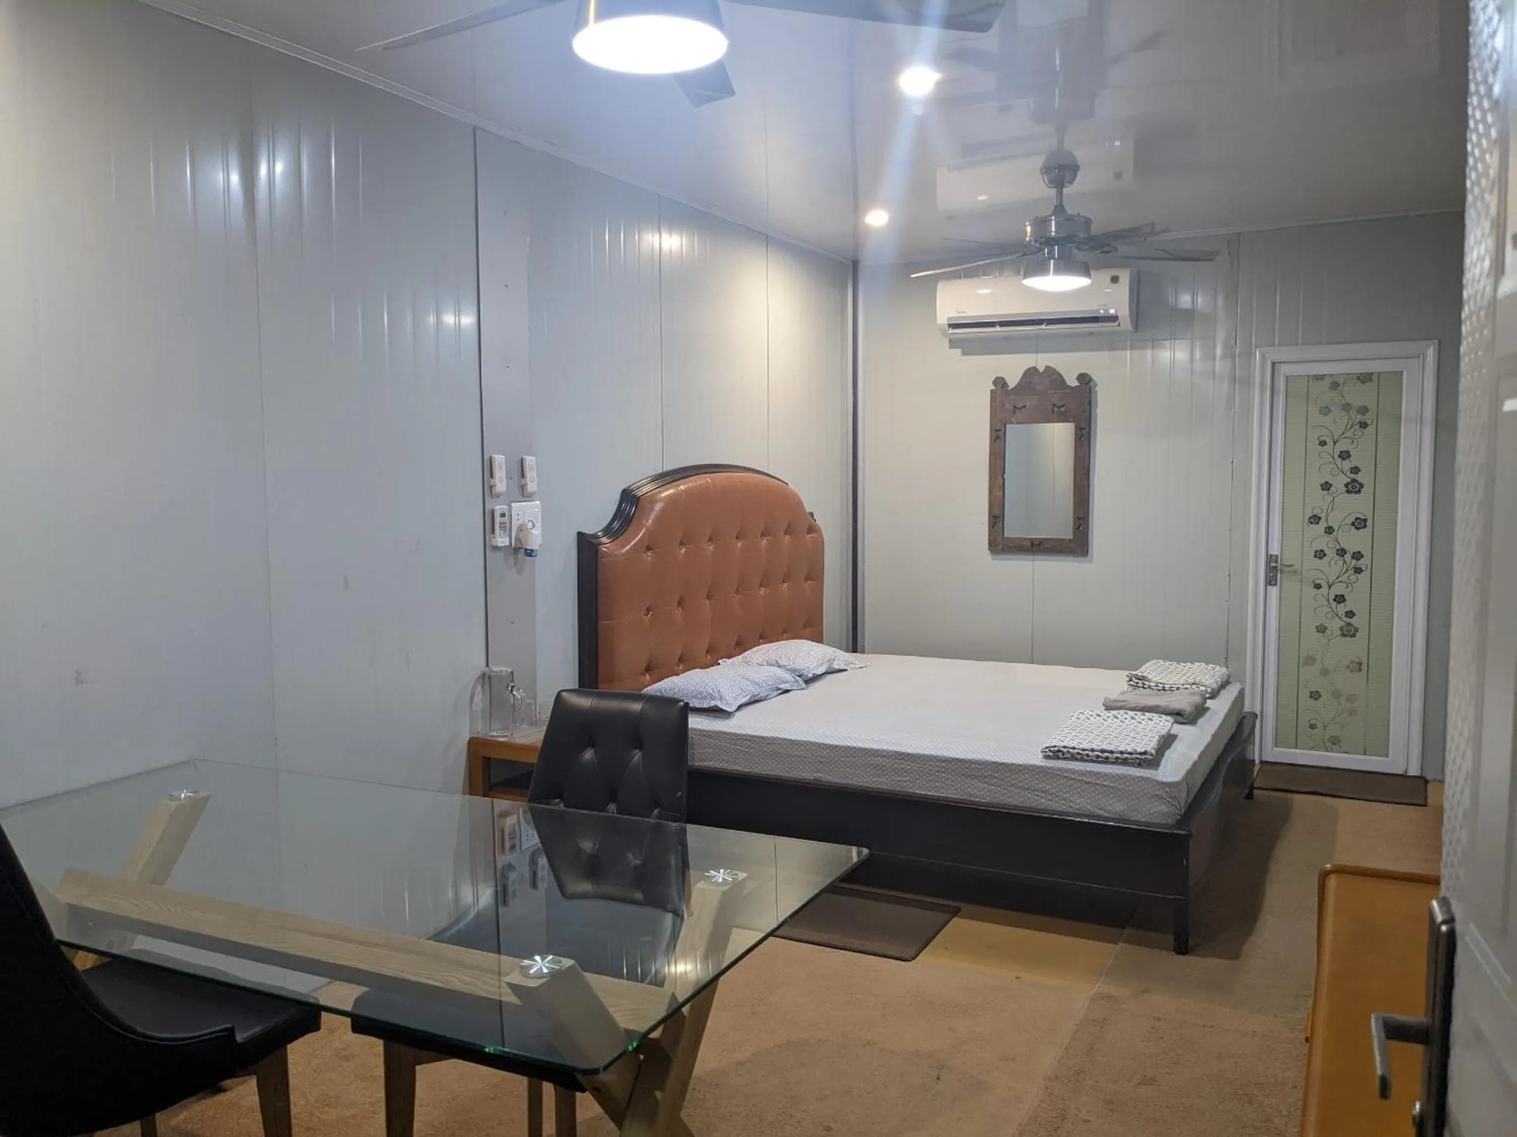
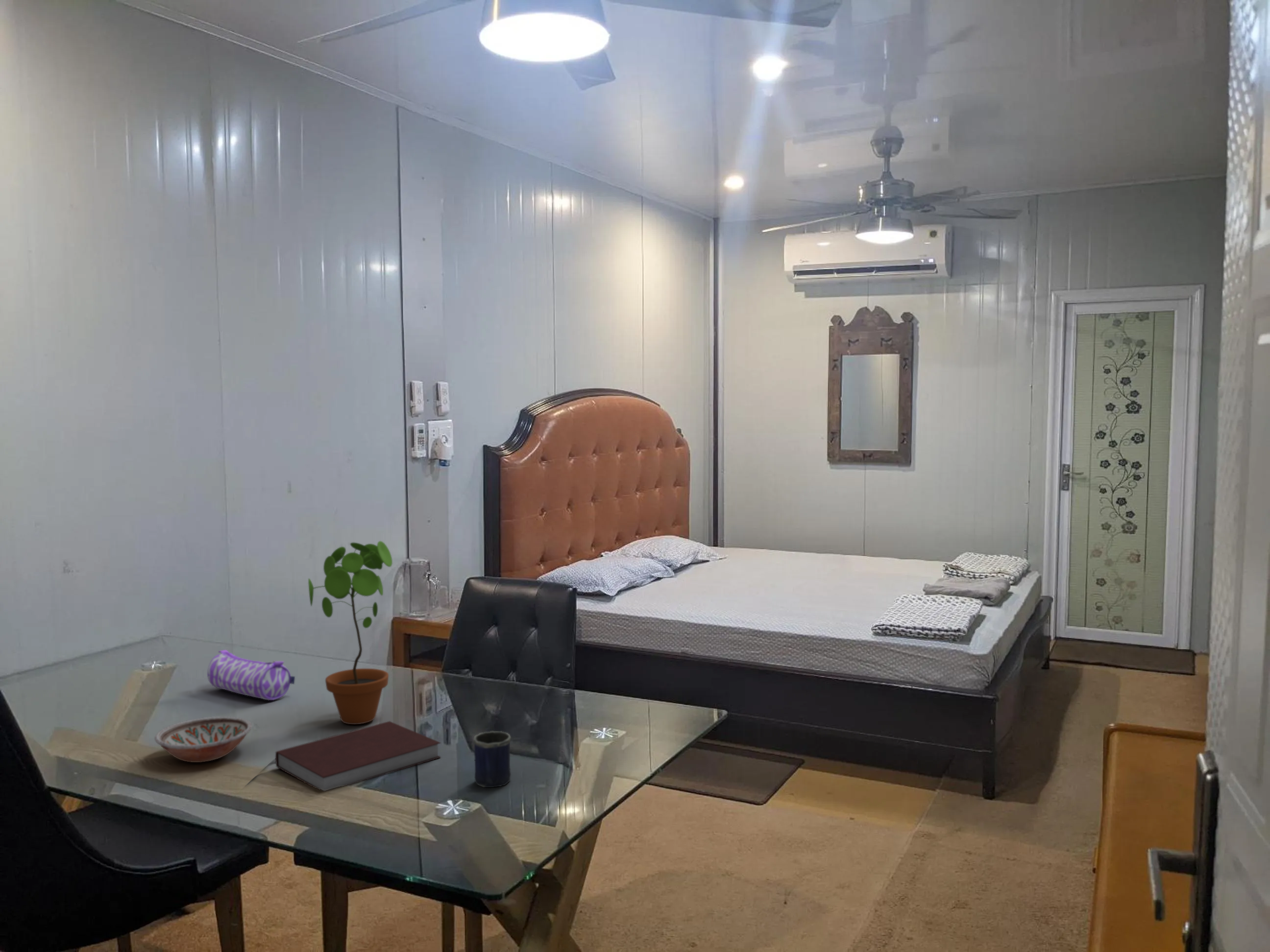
+ mug [473,731,512,788]
+ notebook [275,721,441,791]
+ pencil case [207,649,295,701]
+ potted plant [308,541,393,725]
+ bowl [154,716,252,763]
